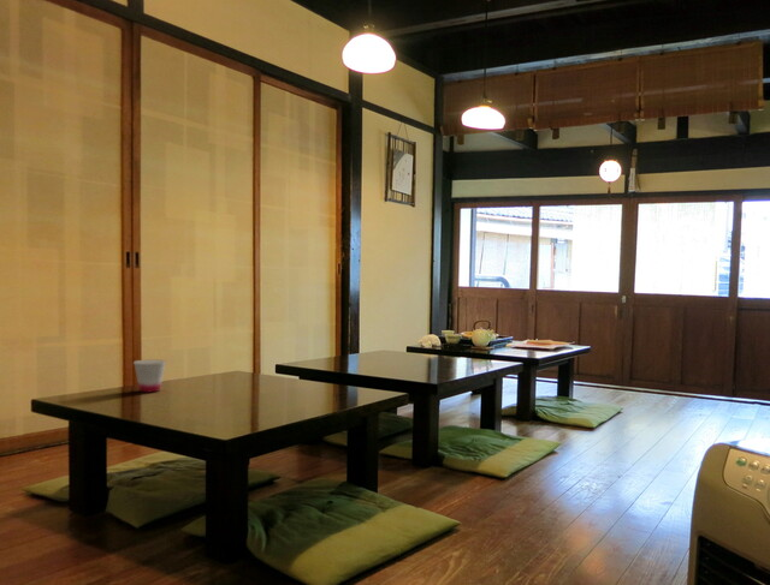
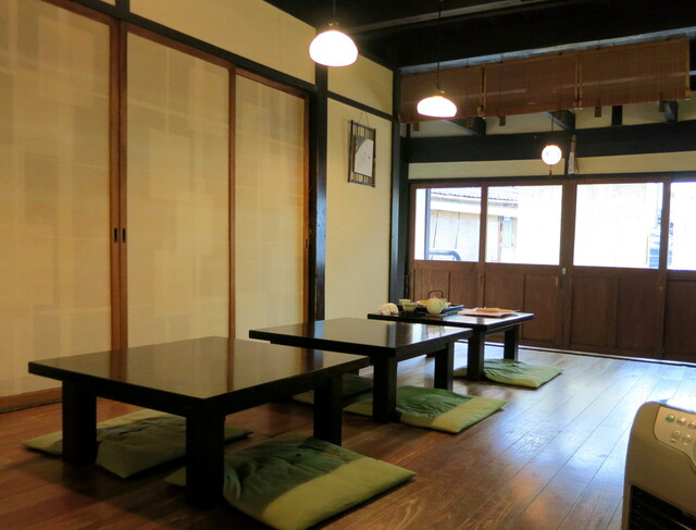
- cup [132,358,167,394]
